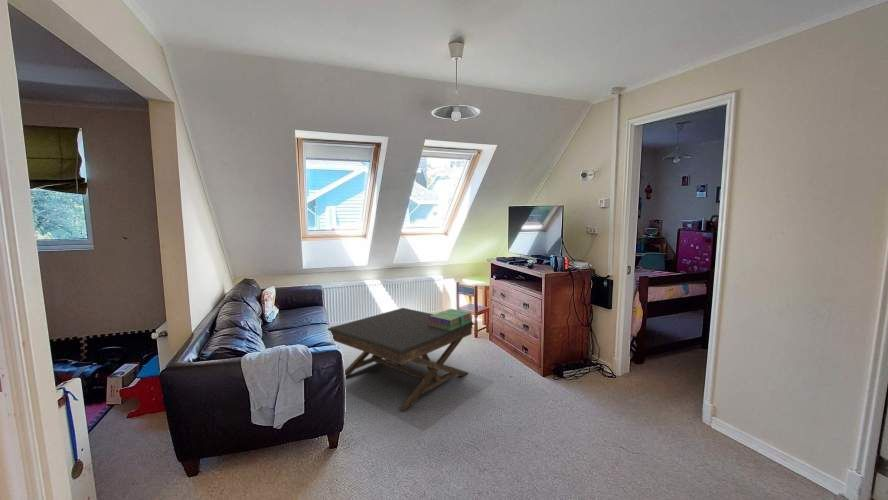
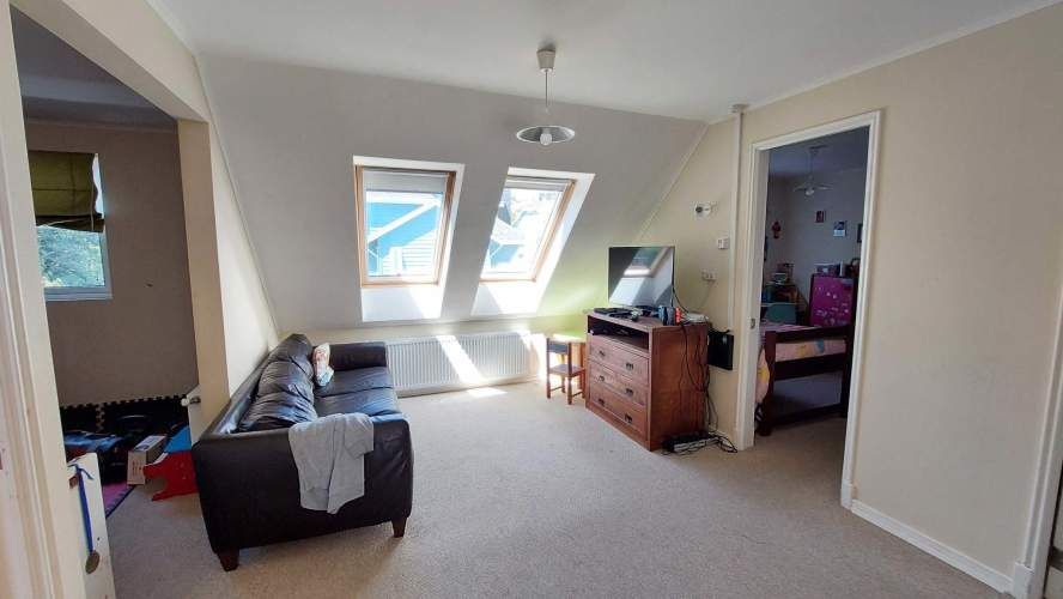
- stack of books [428,308,474,331]
- coffee table [326,307,476,411]
